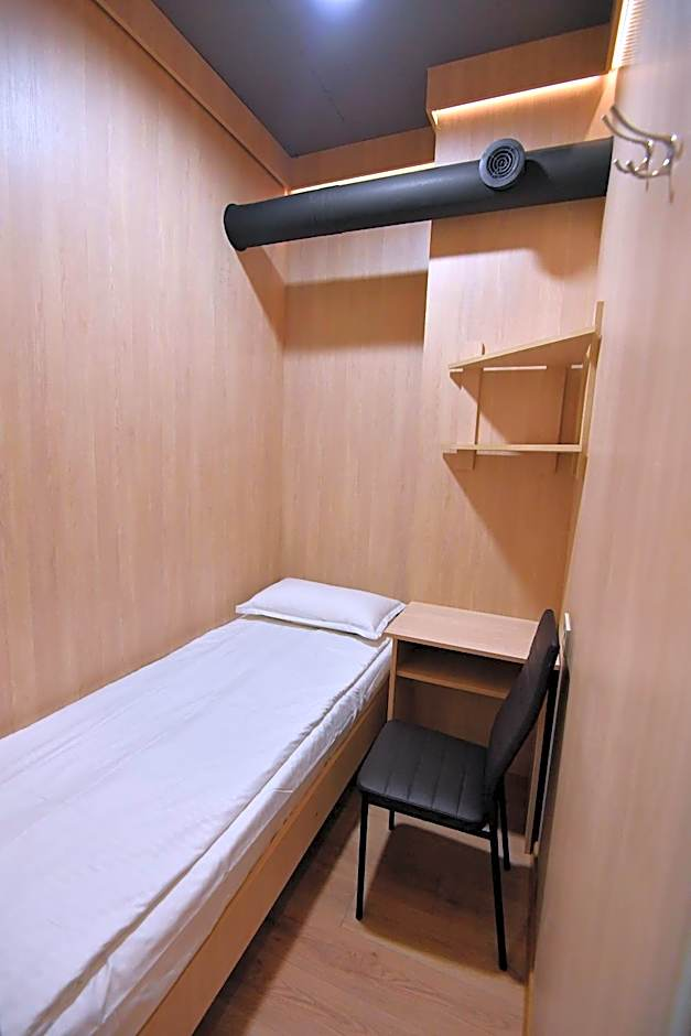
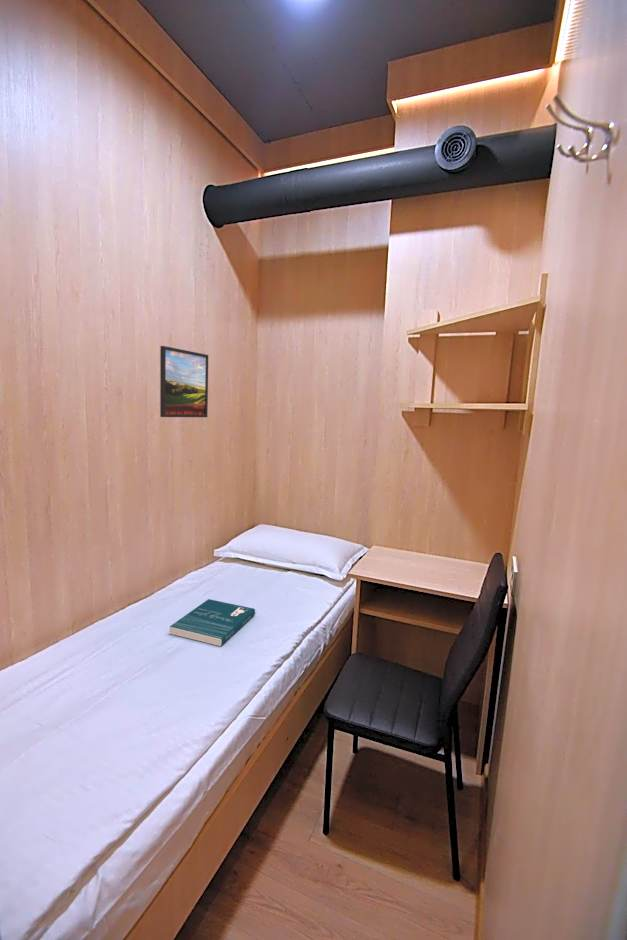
+ book [169,598,256,647]
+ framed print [159,345,209,418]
